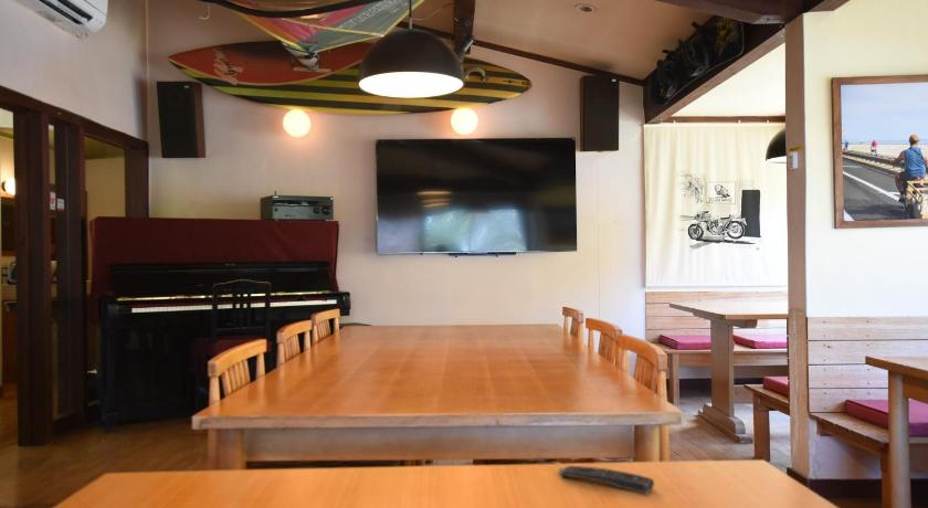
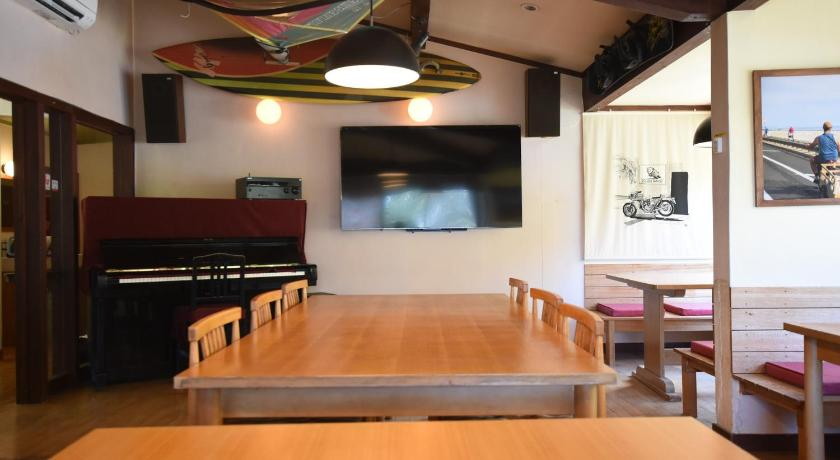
- remote control [557,465,655,496]
